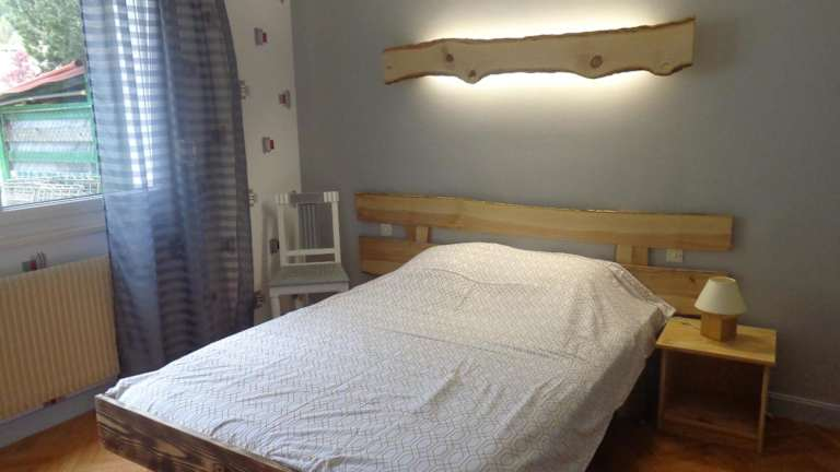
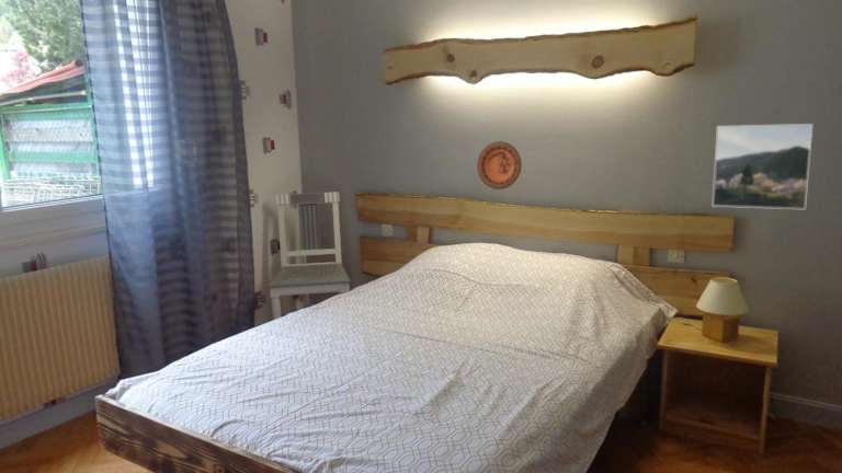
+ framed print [712,123,813,210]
+ decorative plate [476,140,523,191]
